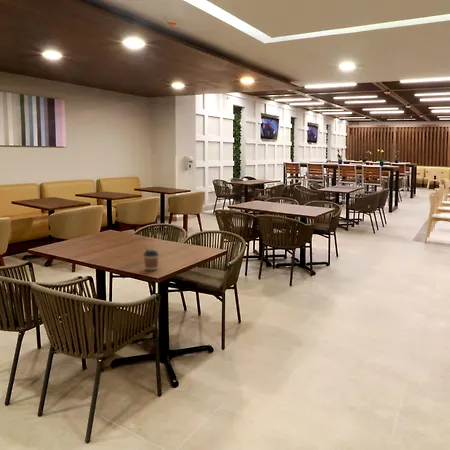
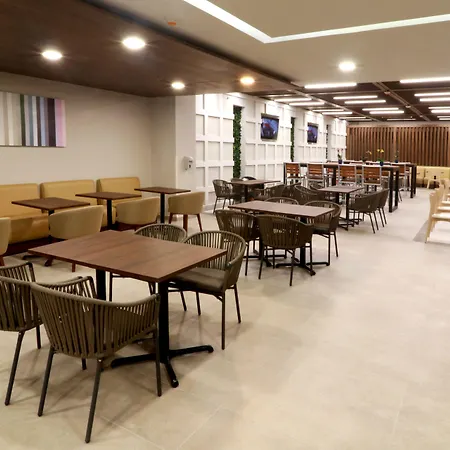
- coffee cup [142,248,160,271]
